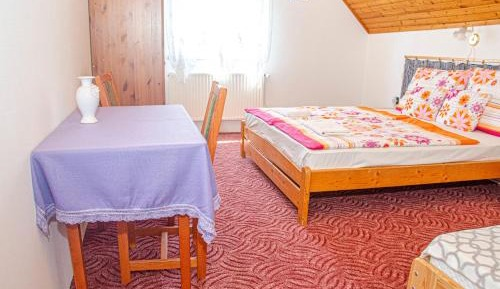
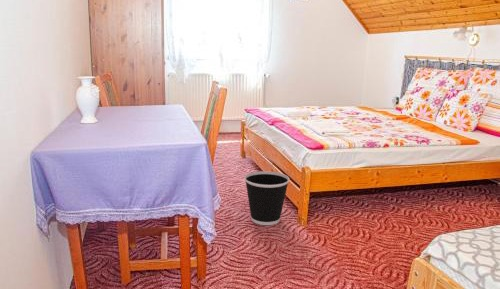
+ wastebasket [244,170,290,226]
